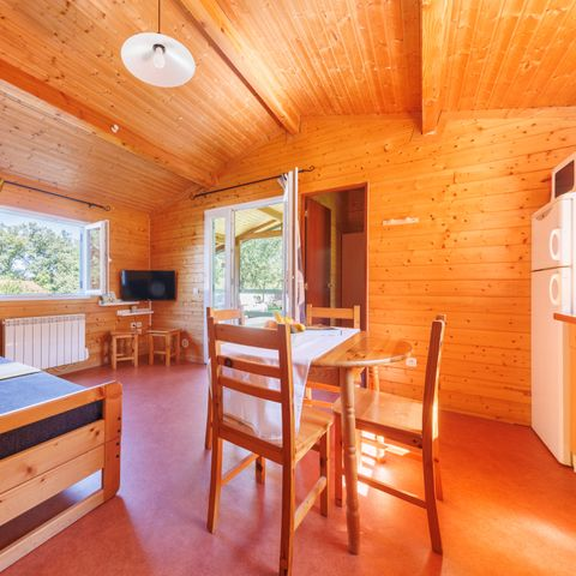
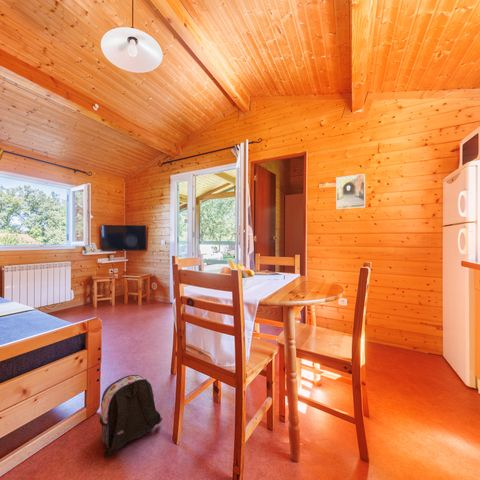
+ backpack [98,374,163,458]
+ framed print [335,173,366,210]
